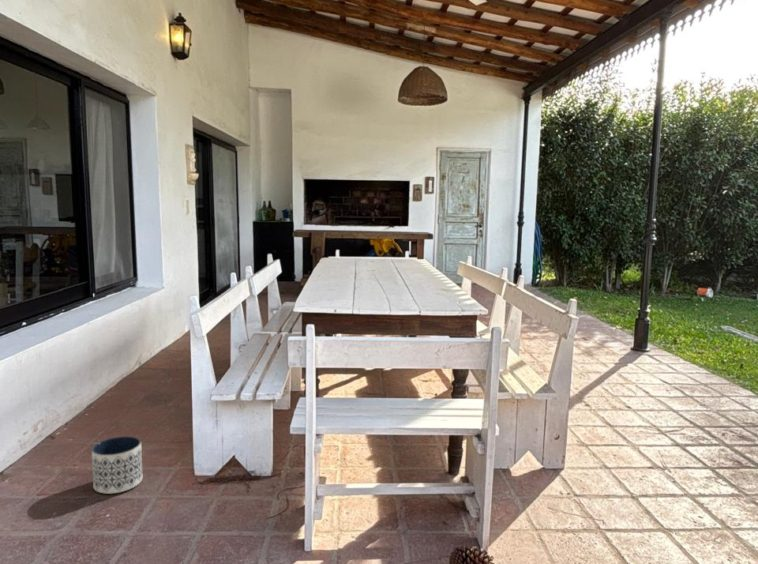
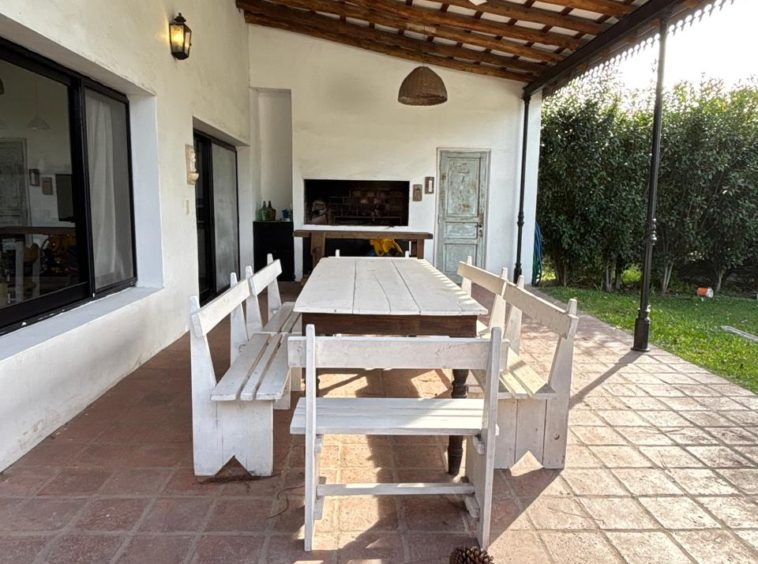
- planter [91,435,144,495]
